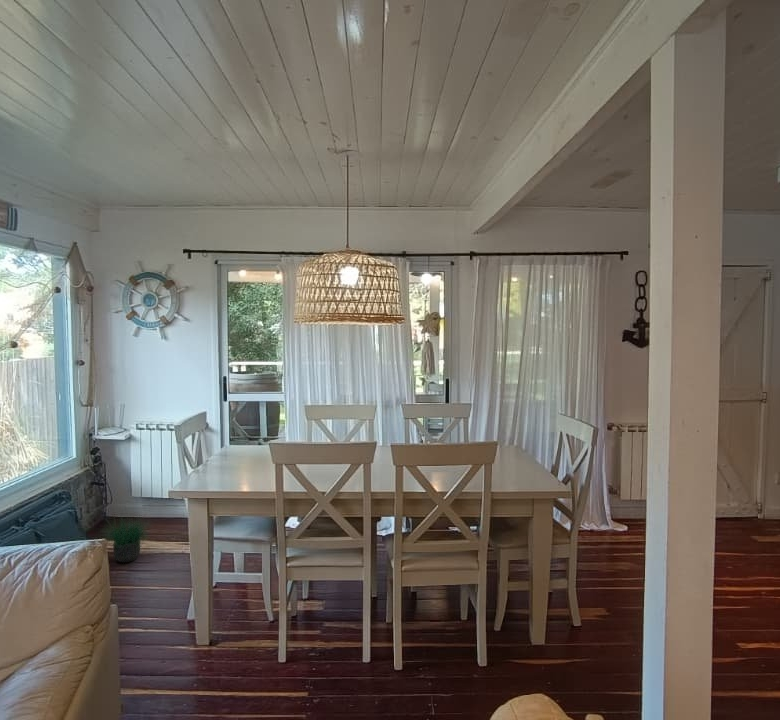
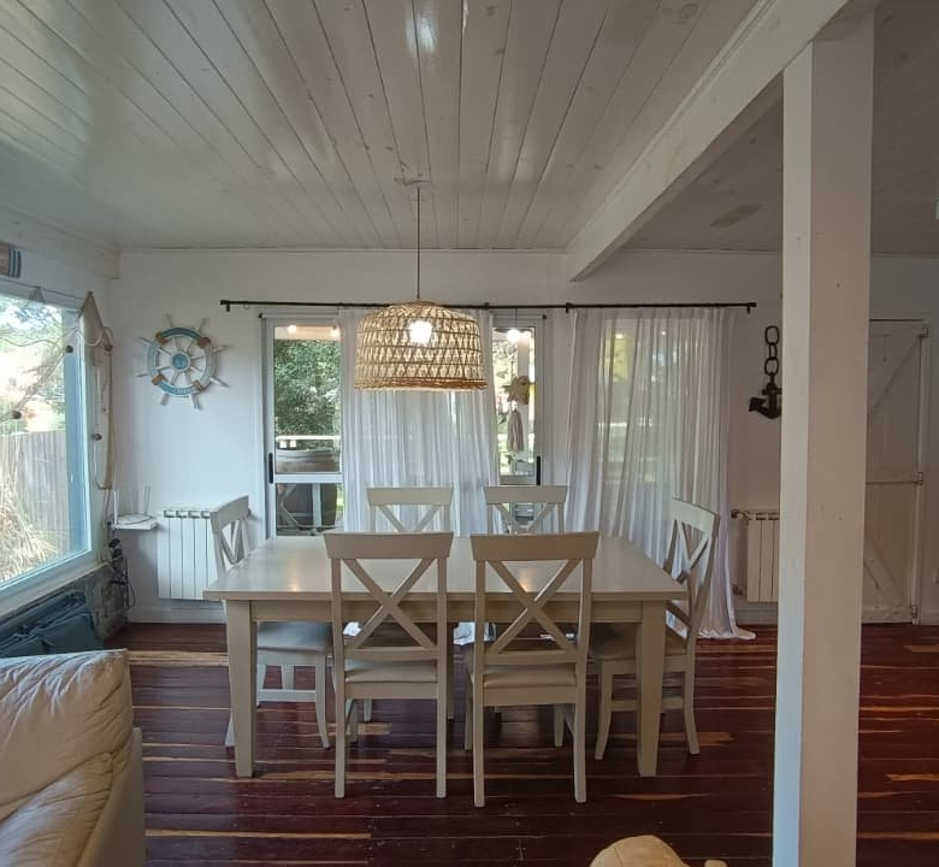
- potted plant [99,507,159,563]
